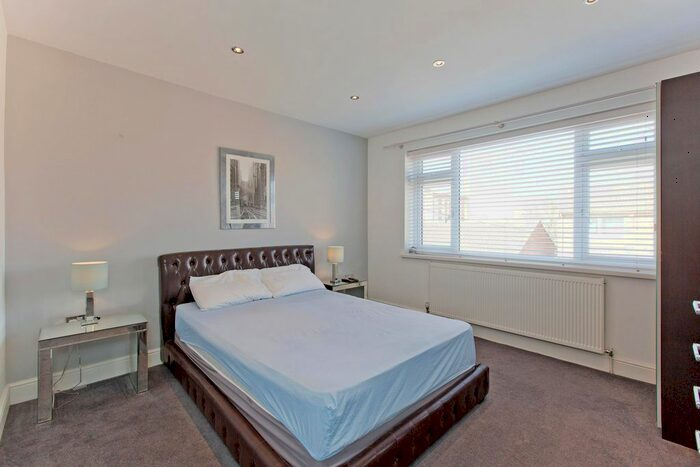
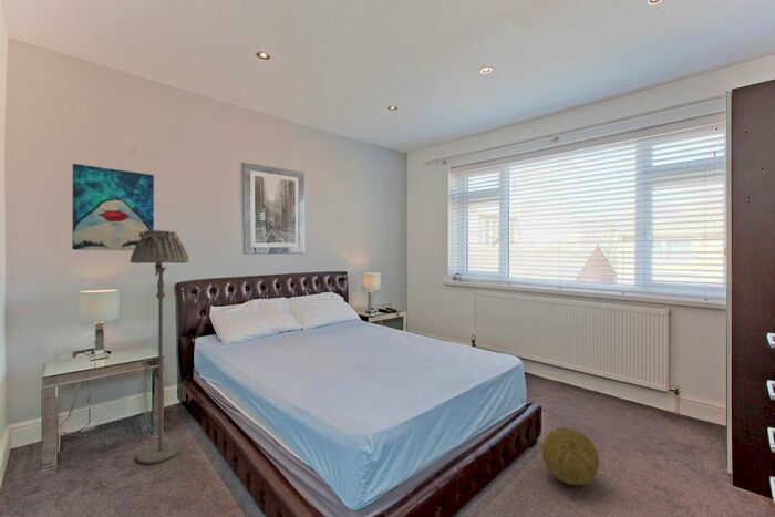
+ decorative ball [541,426,600,486]
+ floor lamp [130,229,190,465]
+ wall art [71,163,155,251]
